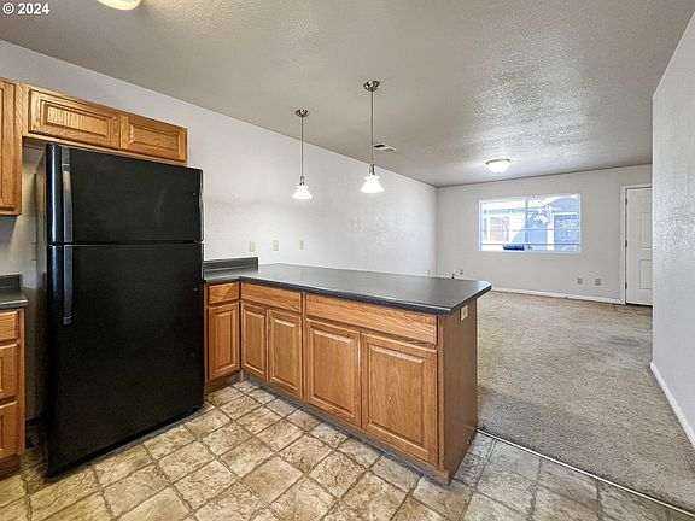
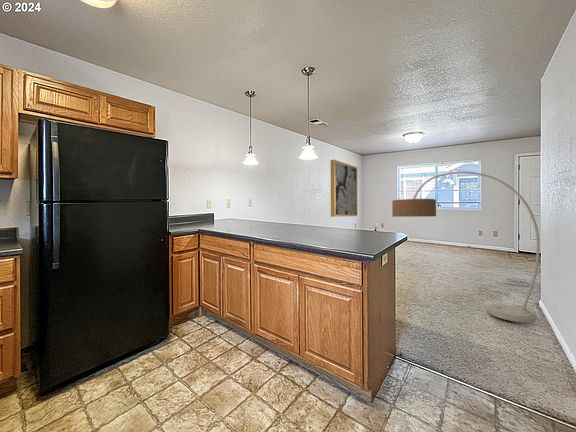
+ wall art [330,159,358,218]
+ floor lamp [391,171,540,323]
